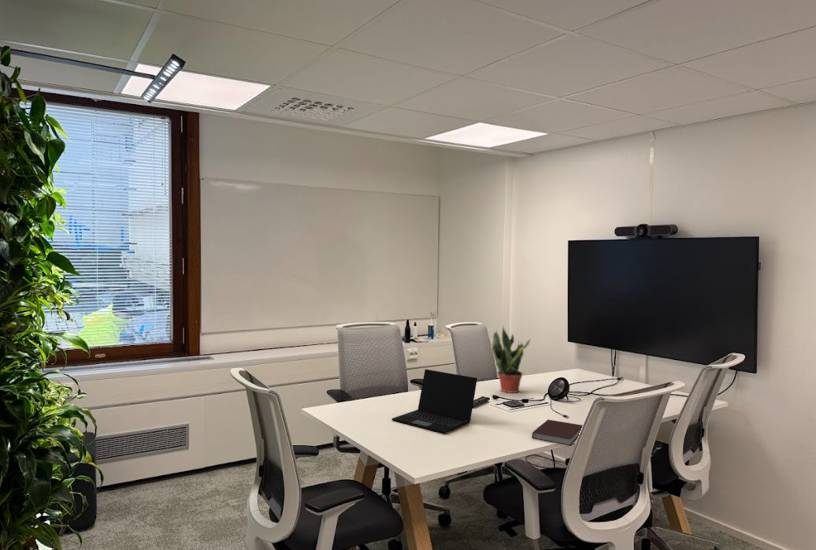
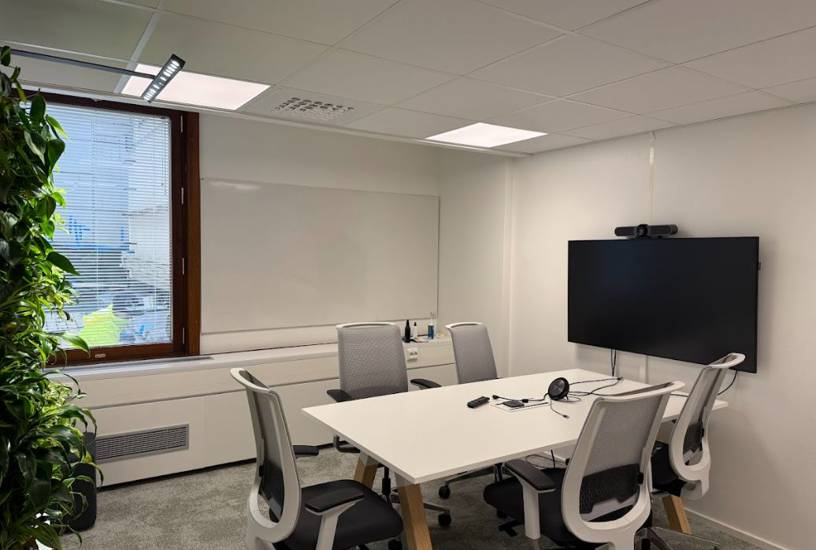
- potted plant [491,326,532,394]
- notebook [531,419,584,446]
- laptop [391,368,478,435]
